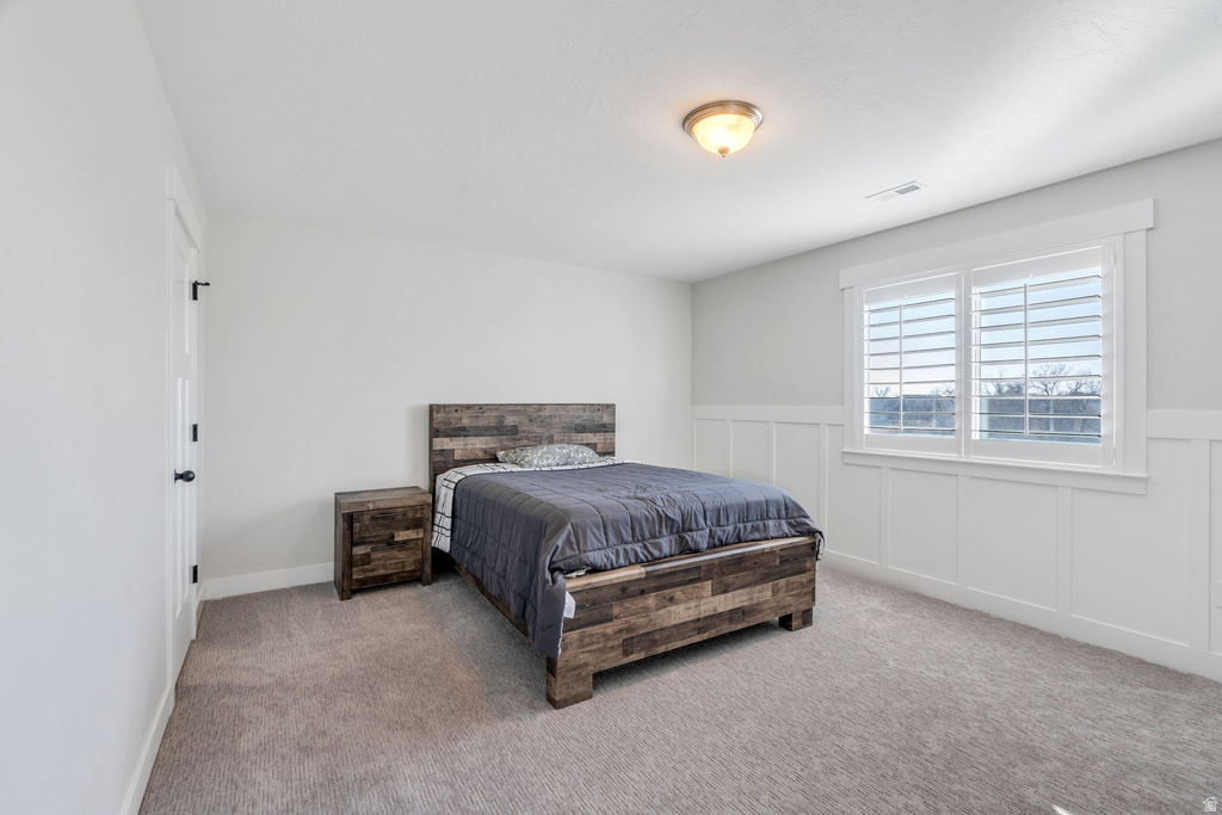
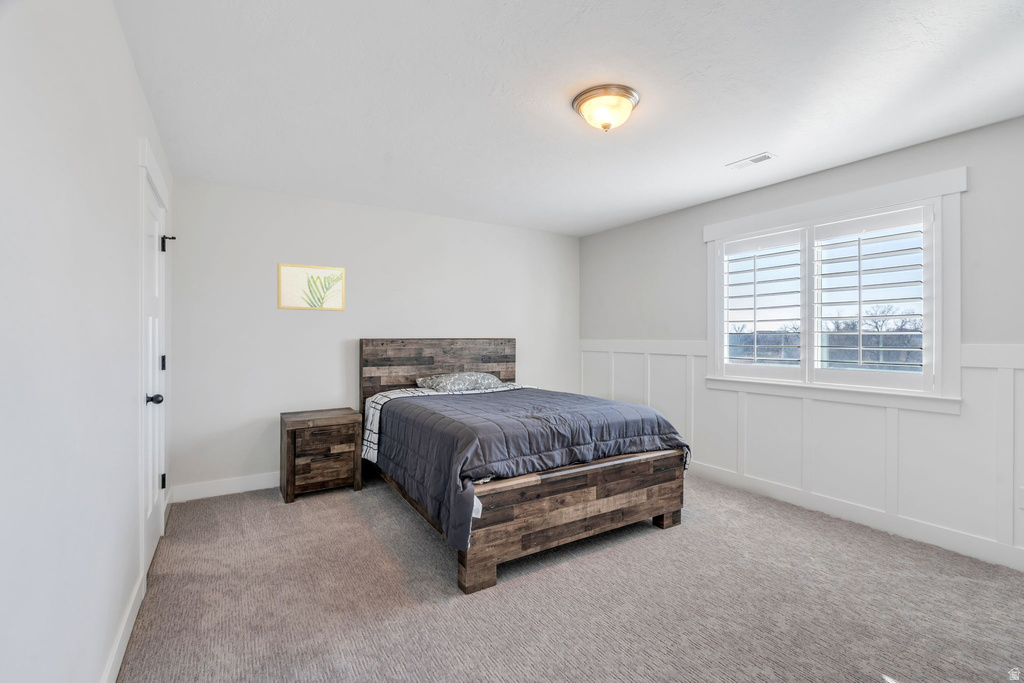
+ wall art [277,262,346,312]
